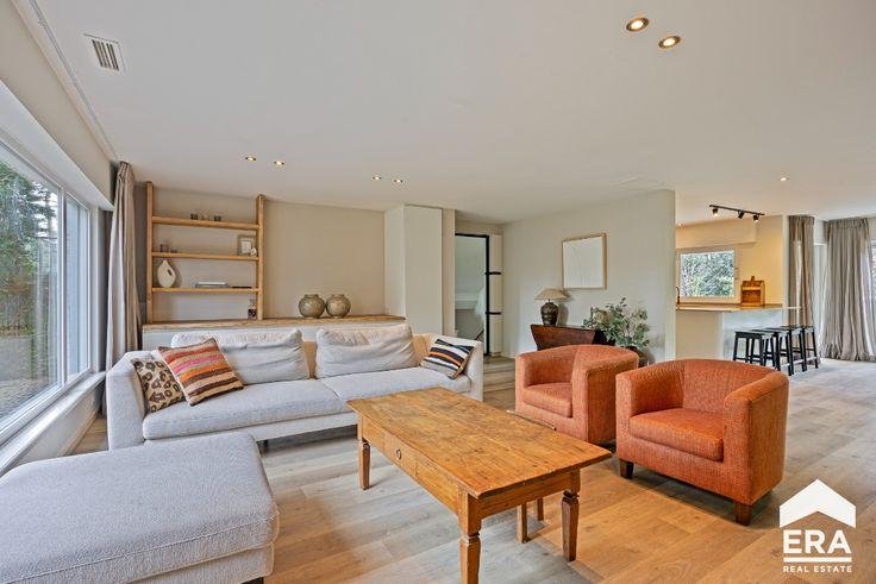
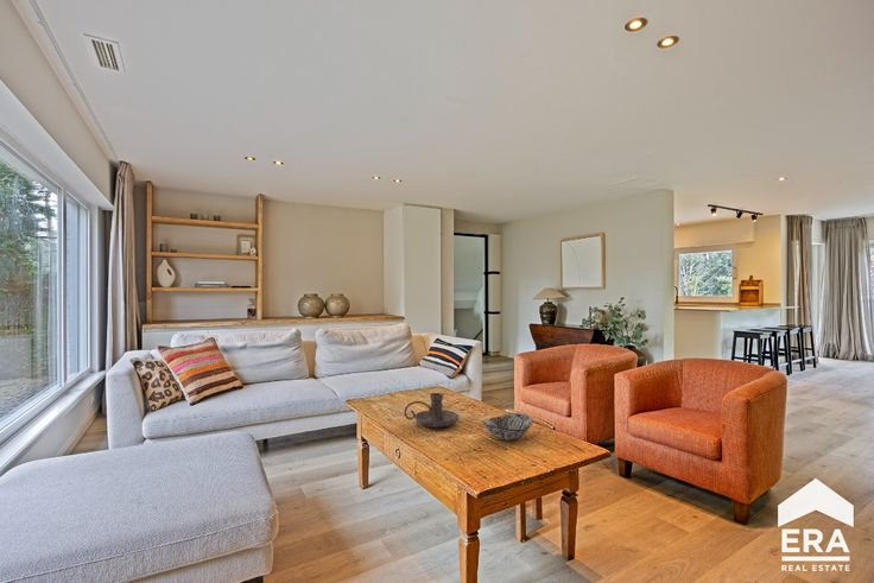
+ candle holder [403,392,460,429]
+ decorative bowl [481,412,534,442]
